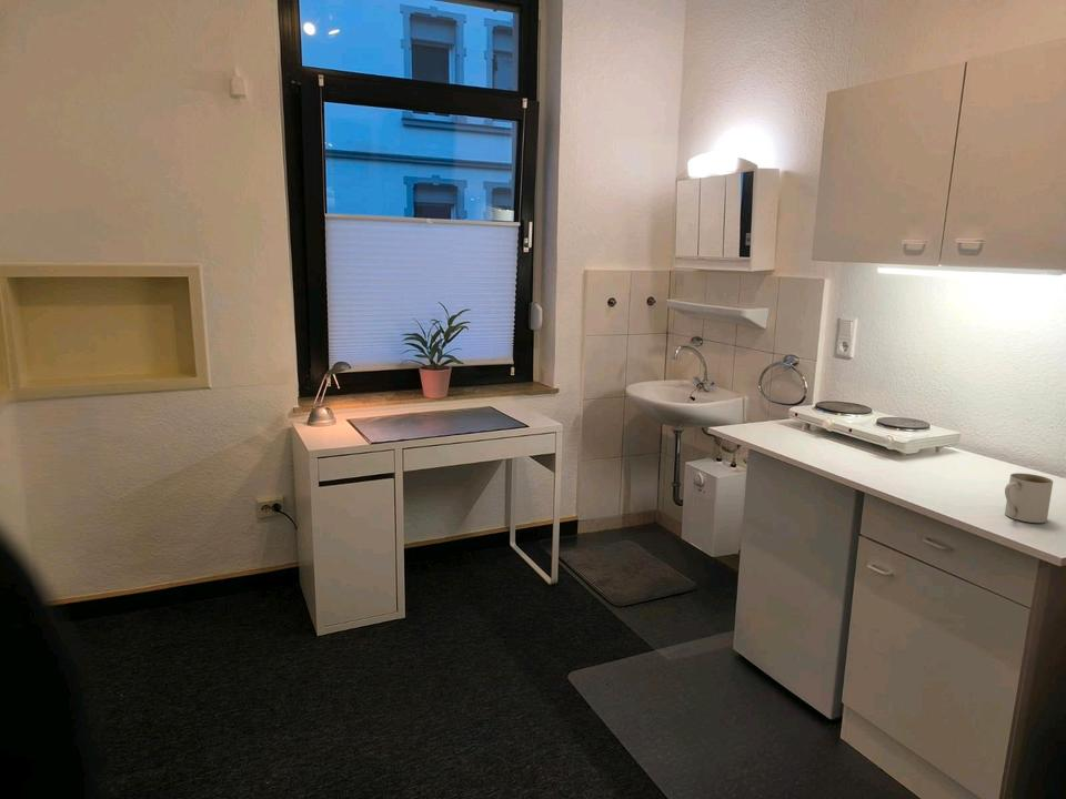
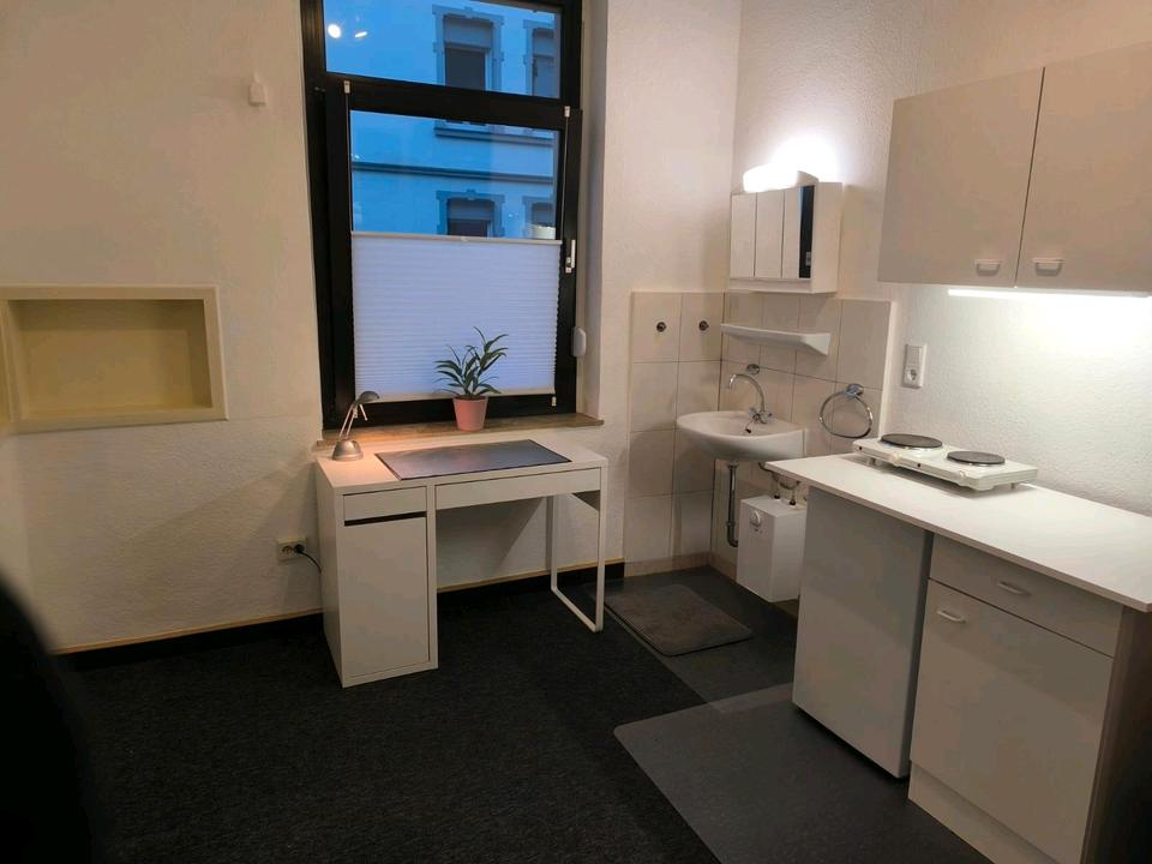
- mug [1004,472,1054,524]
